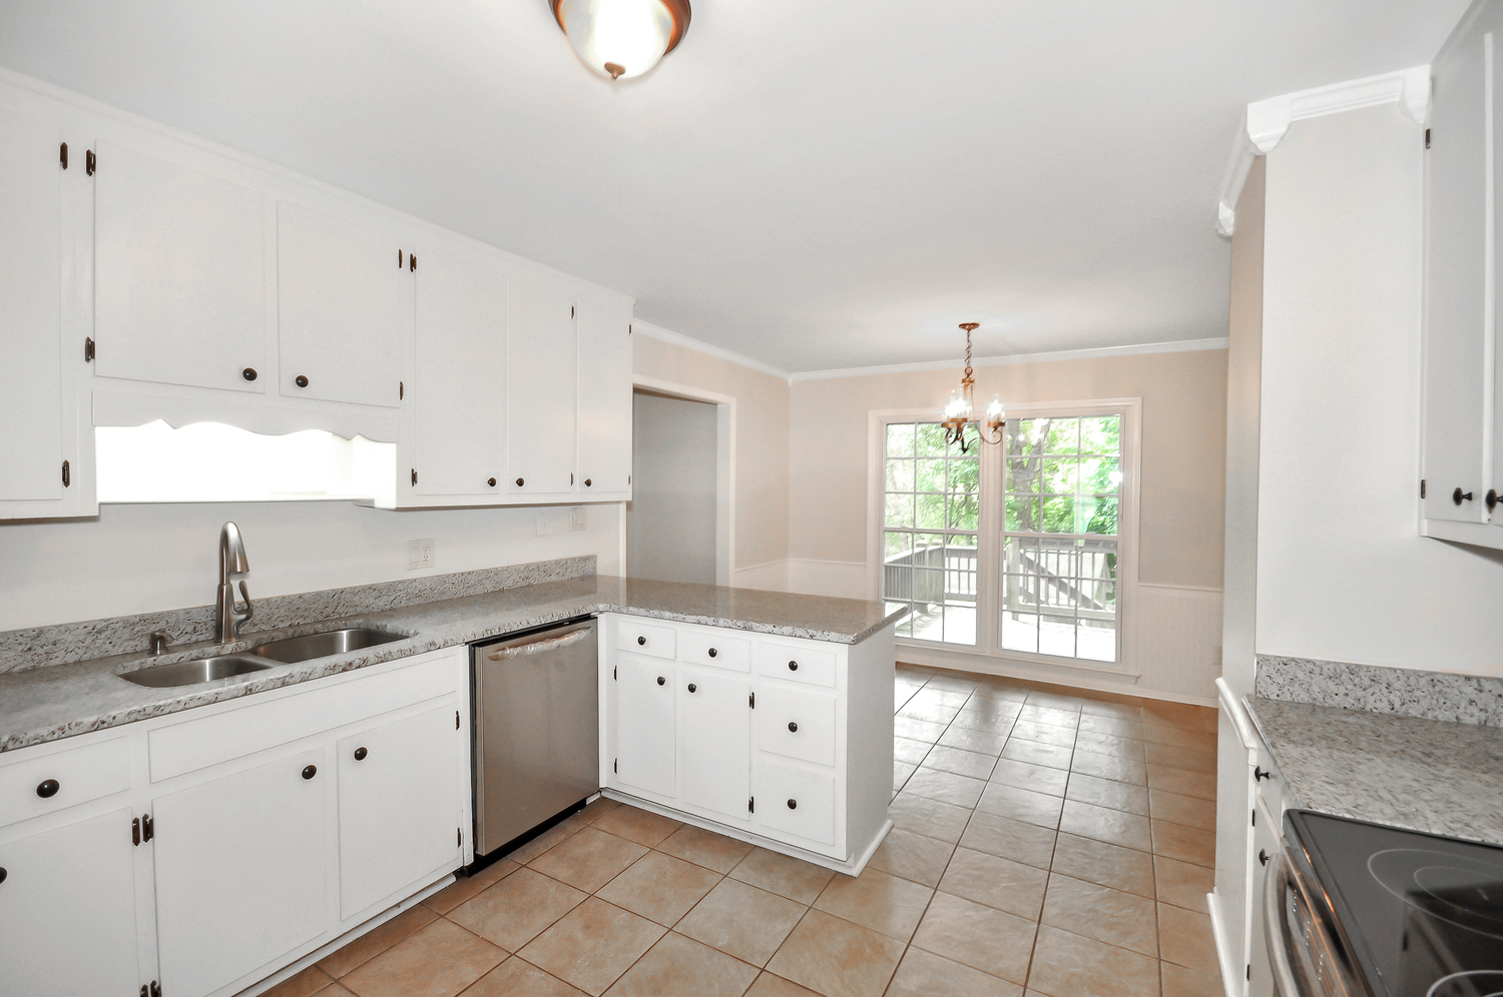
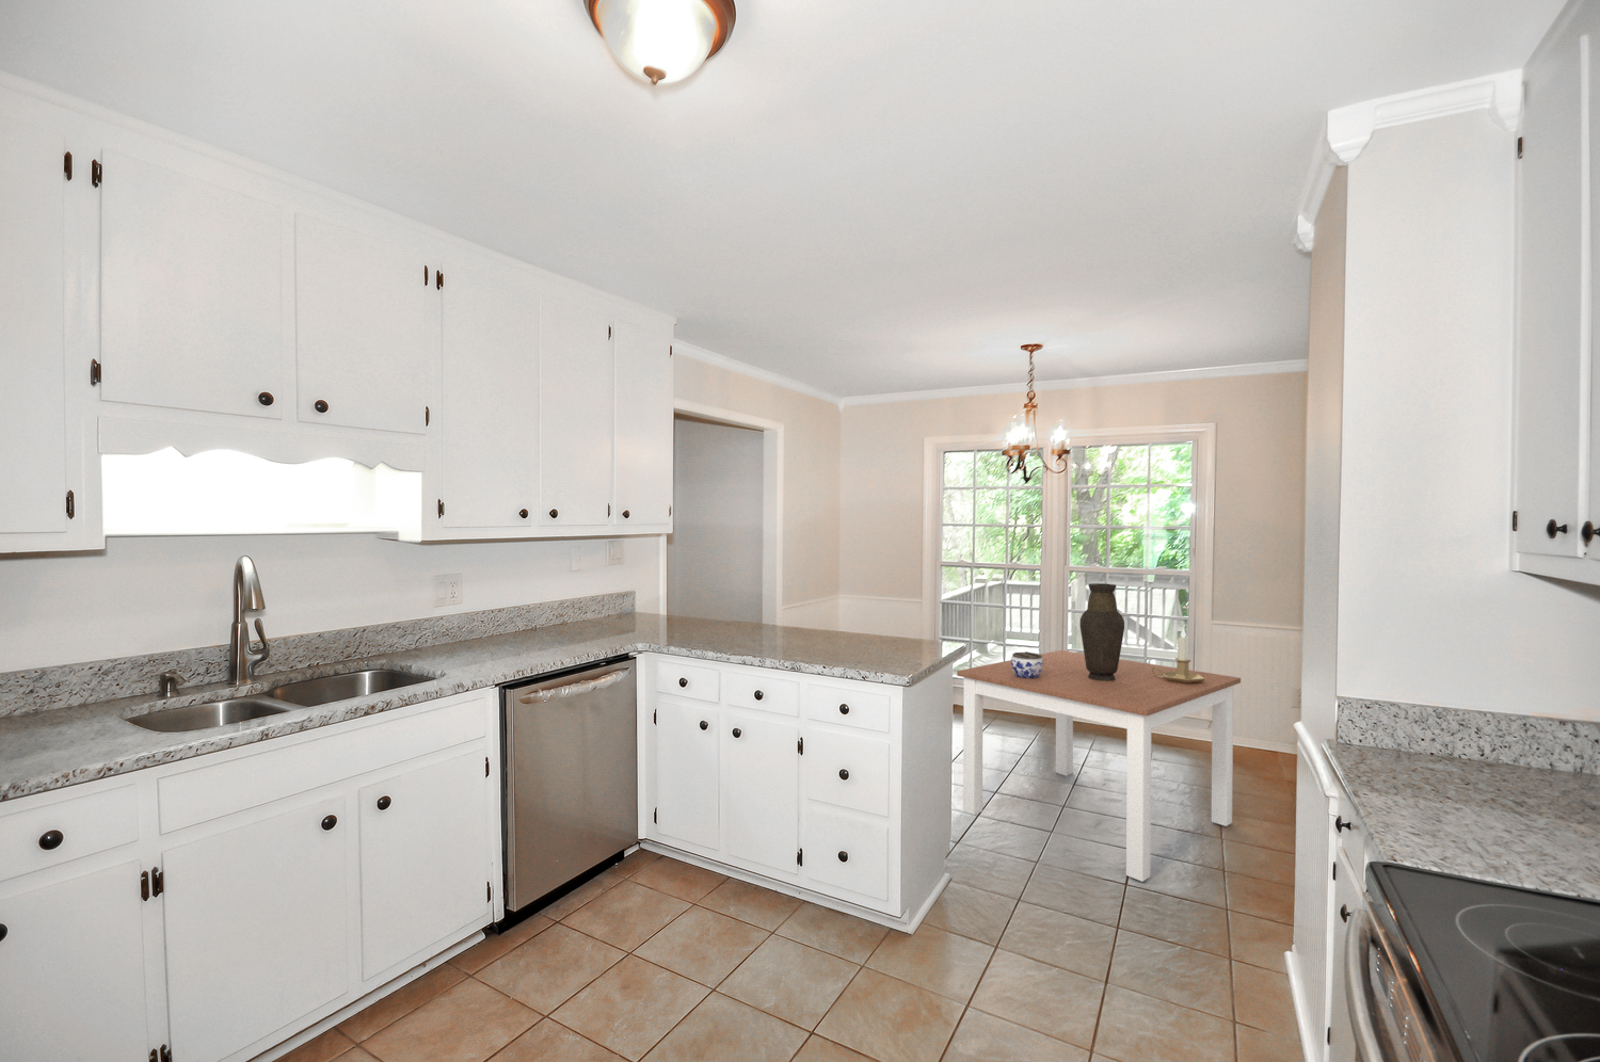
+ dining table [955,650,1242,883]
+ vase [1079,582,1126,682]
+ candlestick [1152,627,1204,684]
+ jar [1010,651,1043,678]
